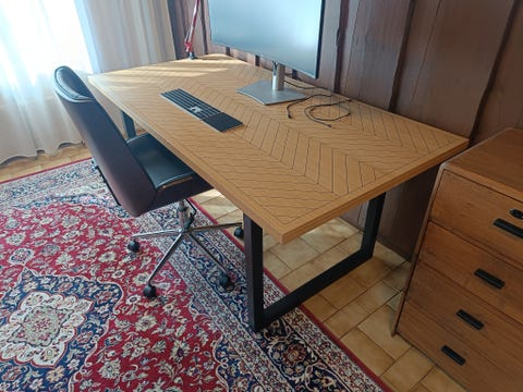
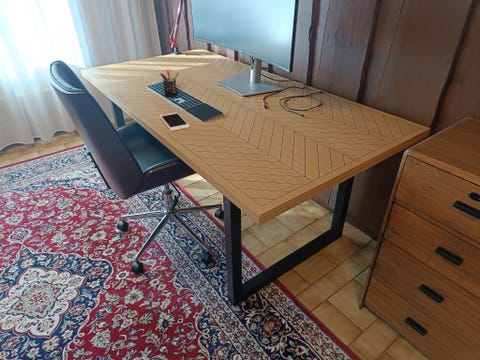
+ cell phone [159,111,191,132]
+ pen holder [159,68,180,98]
